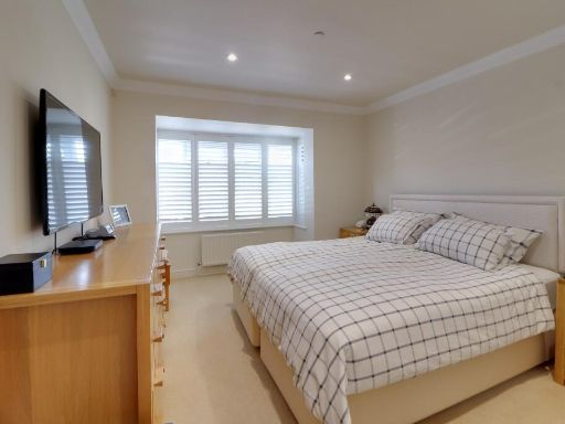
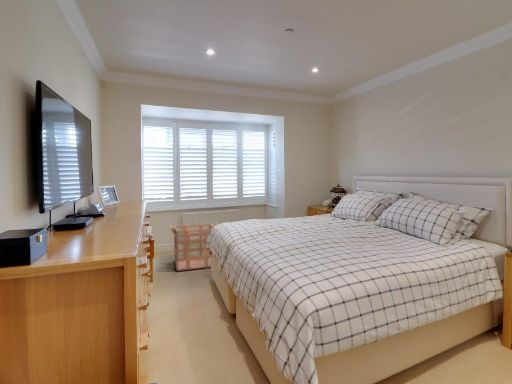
+ laundry basket [169,222,219,272]
